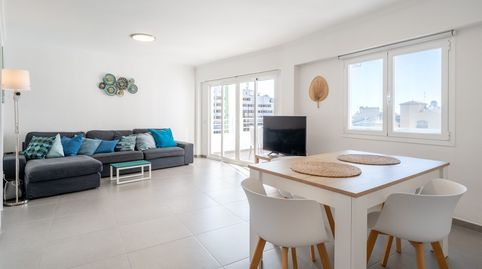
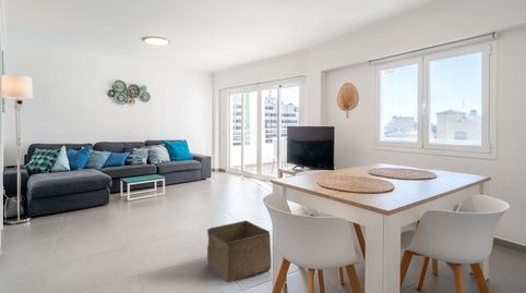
+ storage bin [206,219,273,283]
